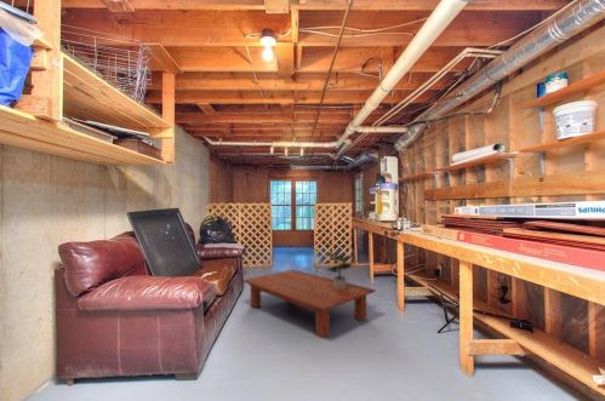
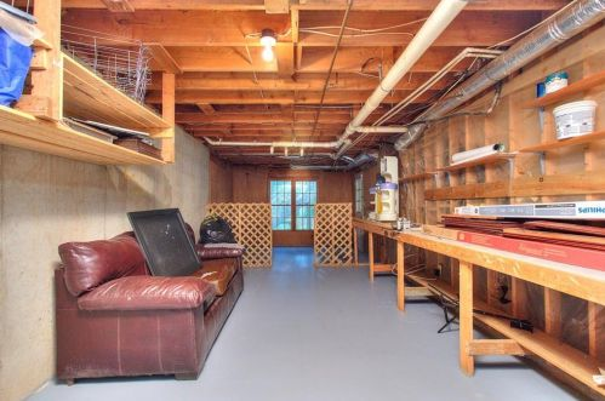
- coffee table [241,269,376,340]
- potted plant [323,252,358,290]
